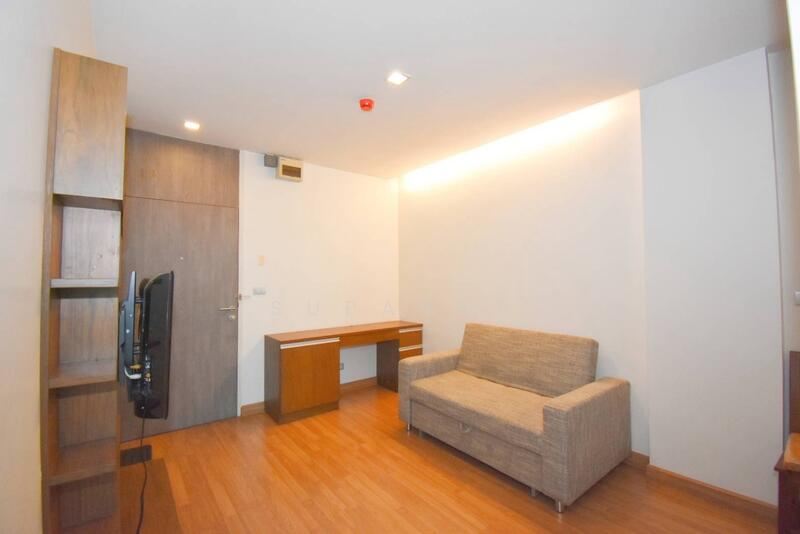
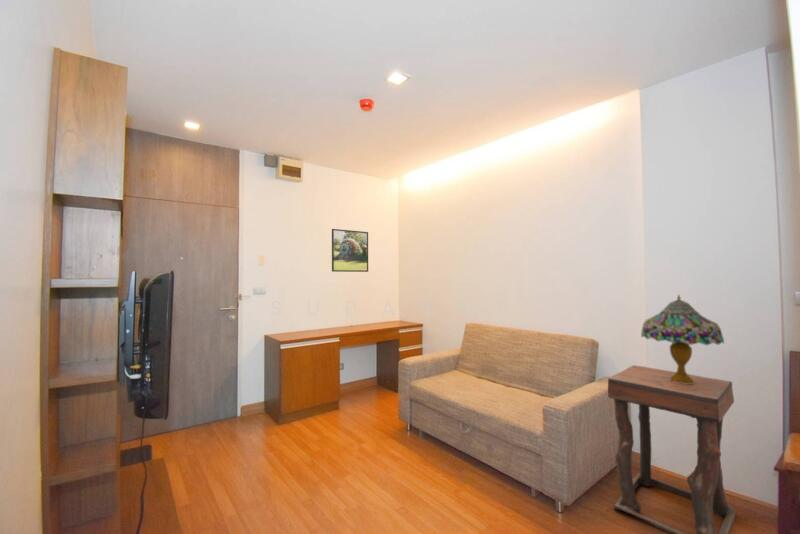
+ table lamp [640,294,725,384]
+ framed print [331,228,369,273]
+ side table [607,364,738,534]
